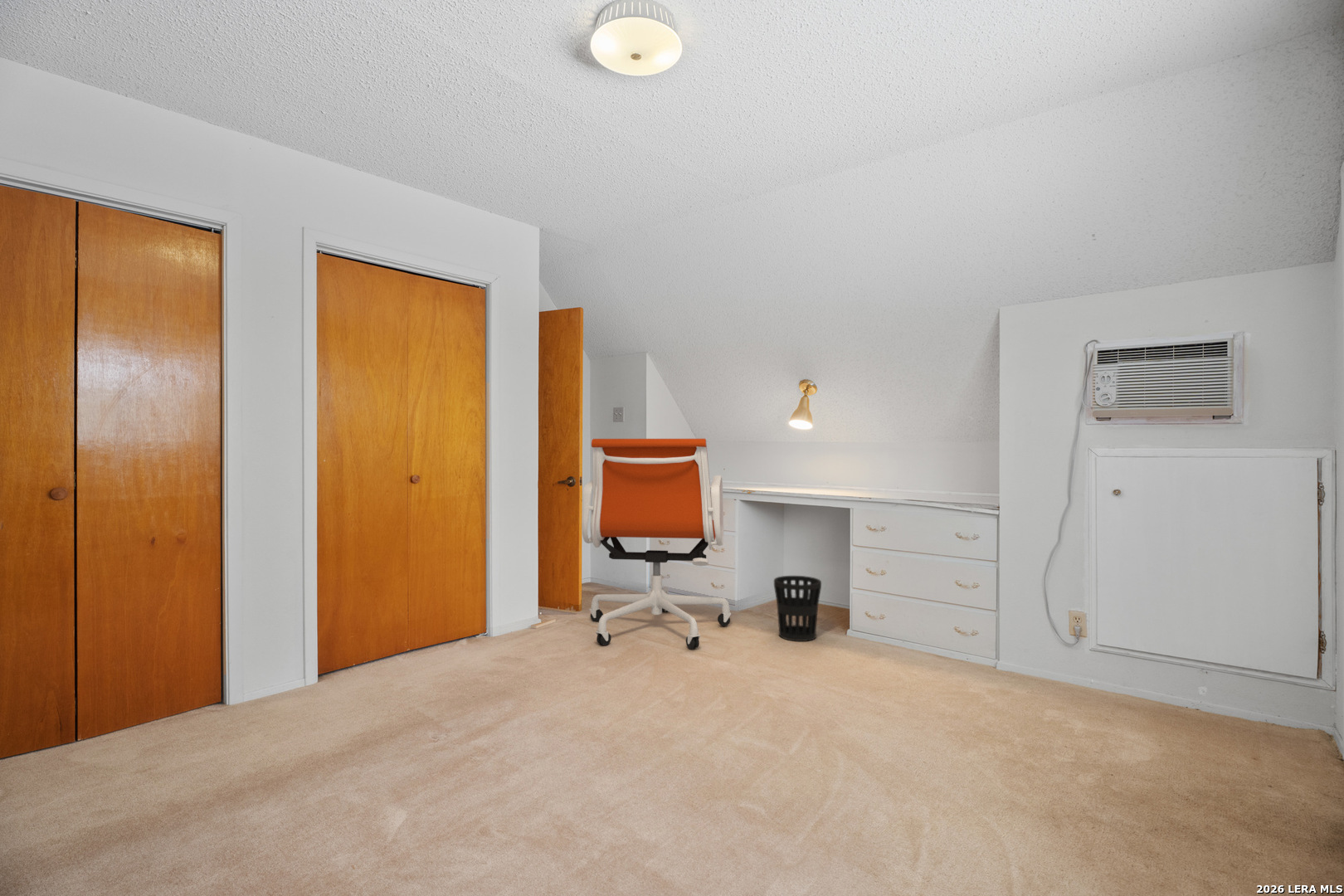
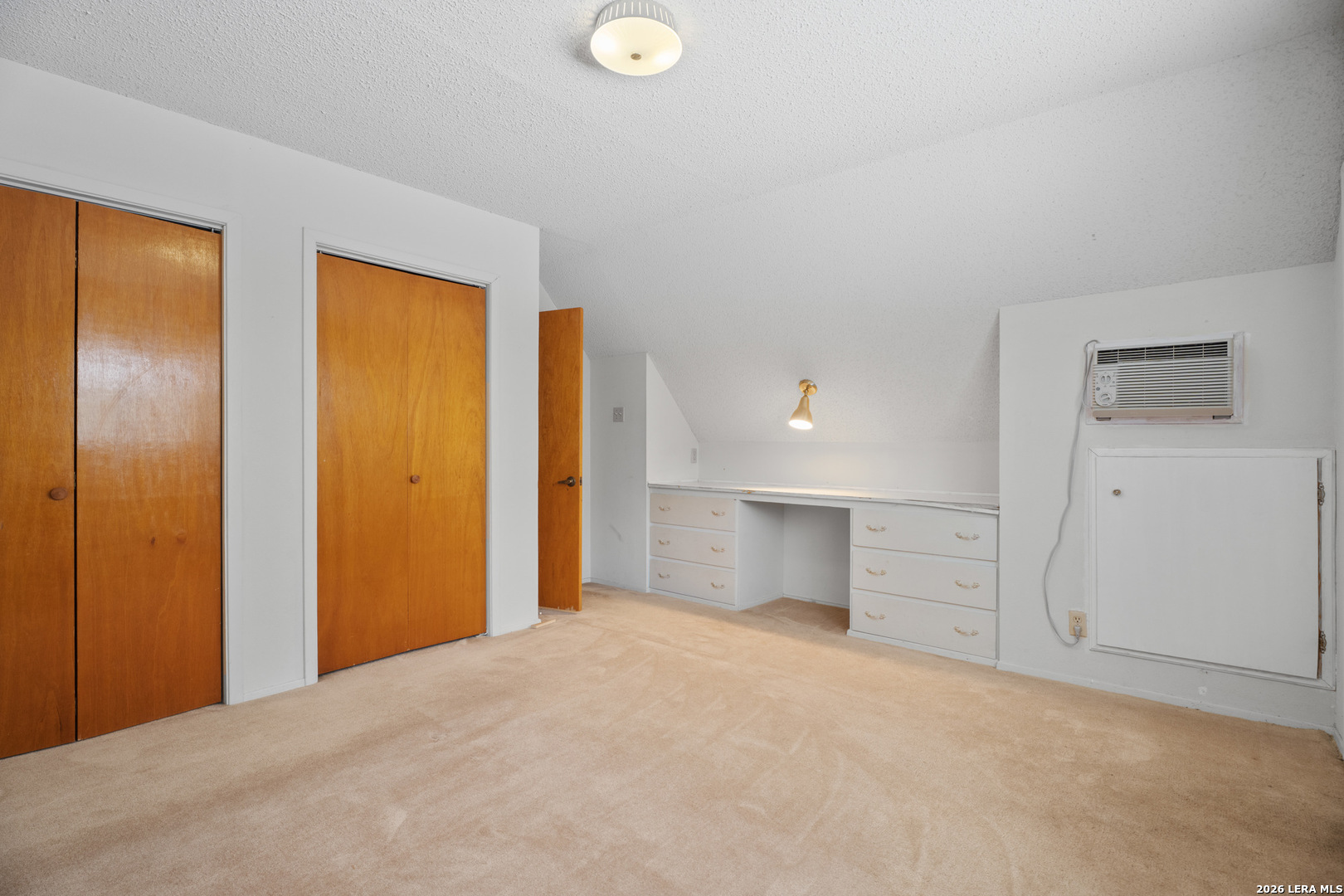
- office chair [582,438,732,650]
- wastebasket [773,575,822,642]
